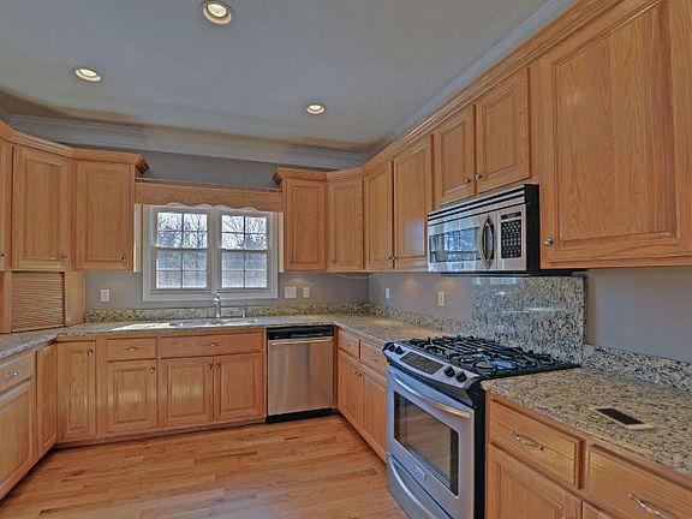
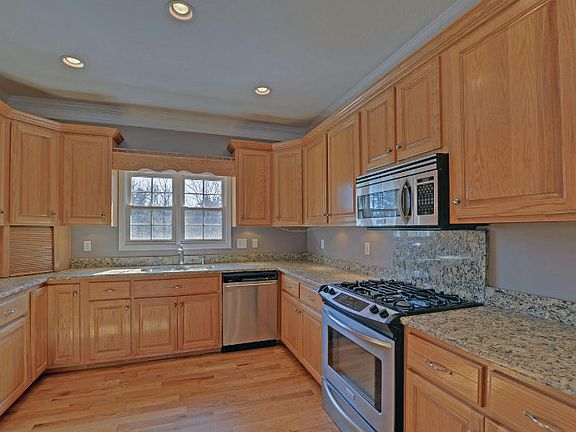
- cell phone [587,405,655,431]
